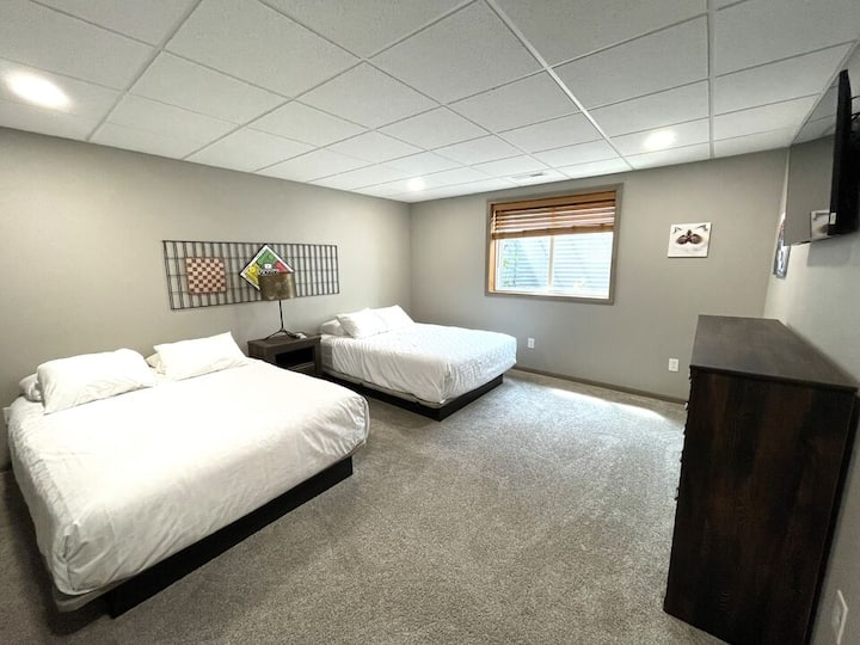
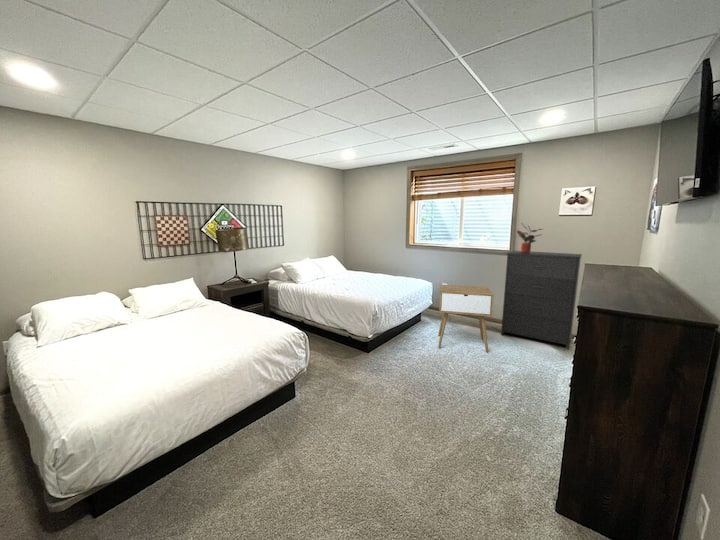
+ dresser [500,250,583,350]
+ potted plant [516,222,545,253]
+ nightstand [437,284,494,354]
